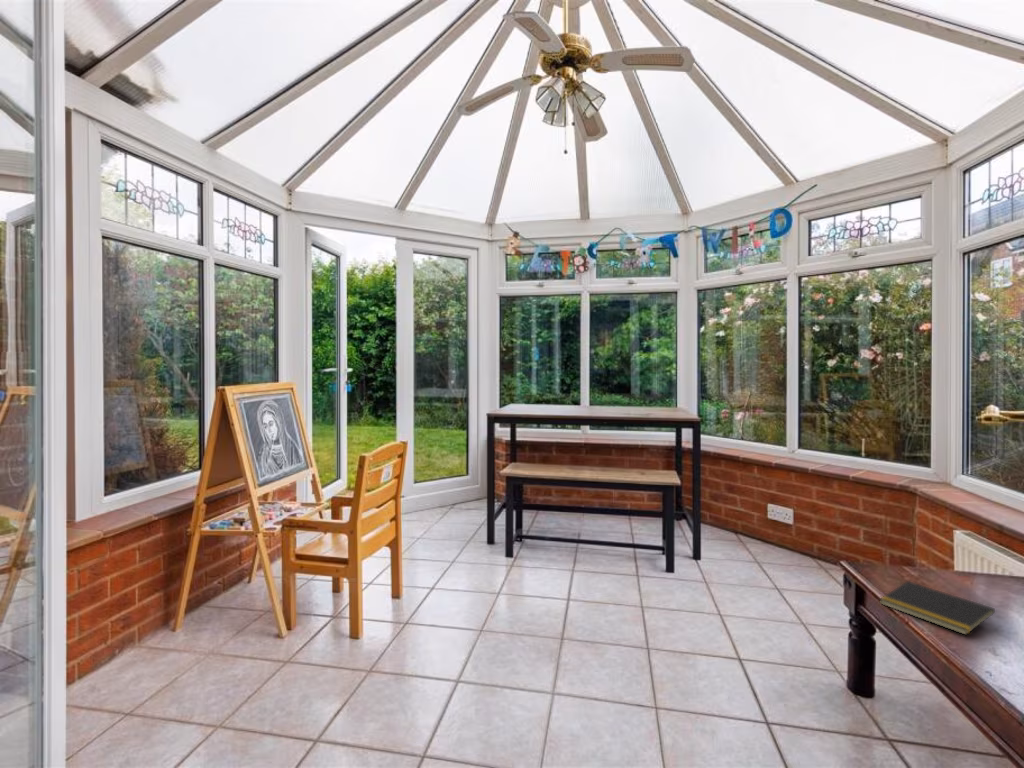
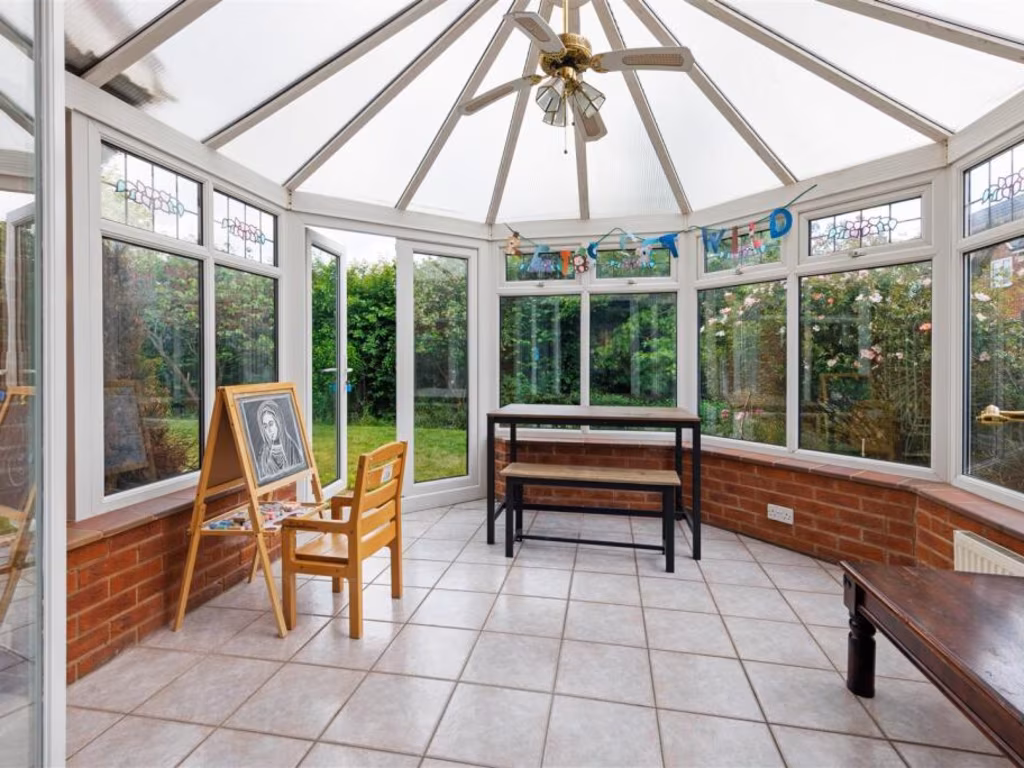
- notepad [878,580,996,636]
